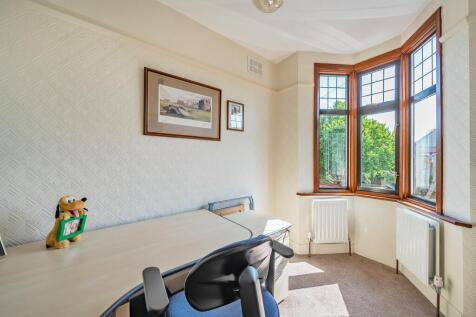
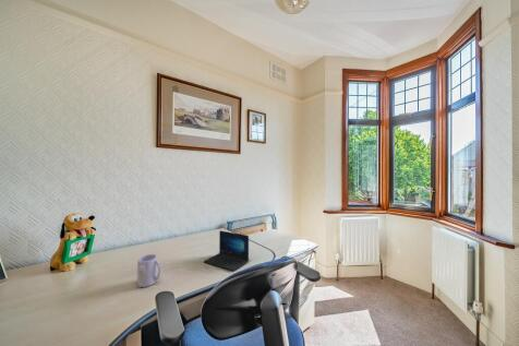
+ laptop [203,229,250,272]
+ mug [136,253,162,288]
